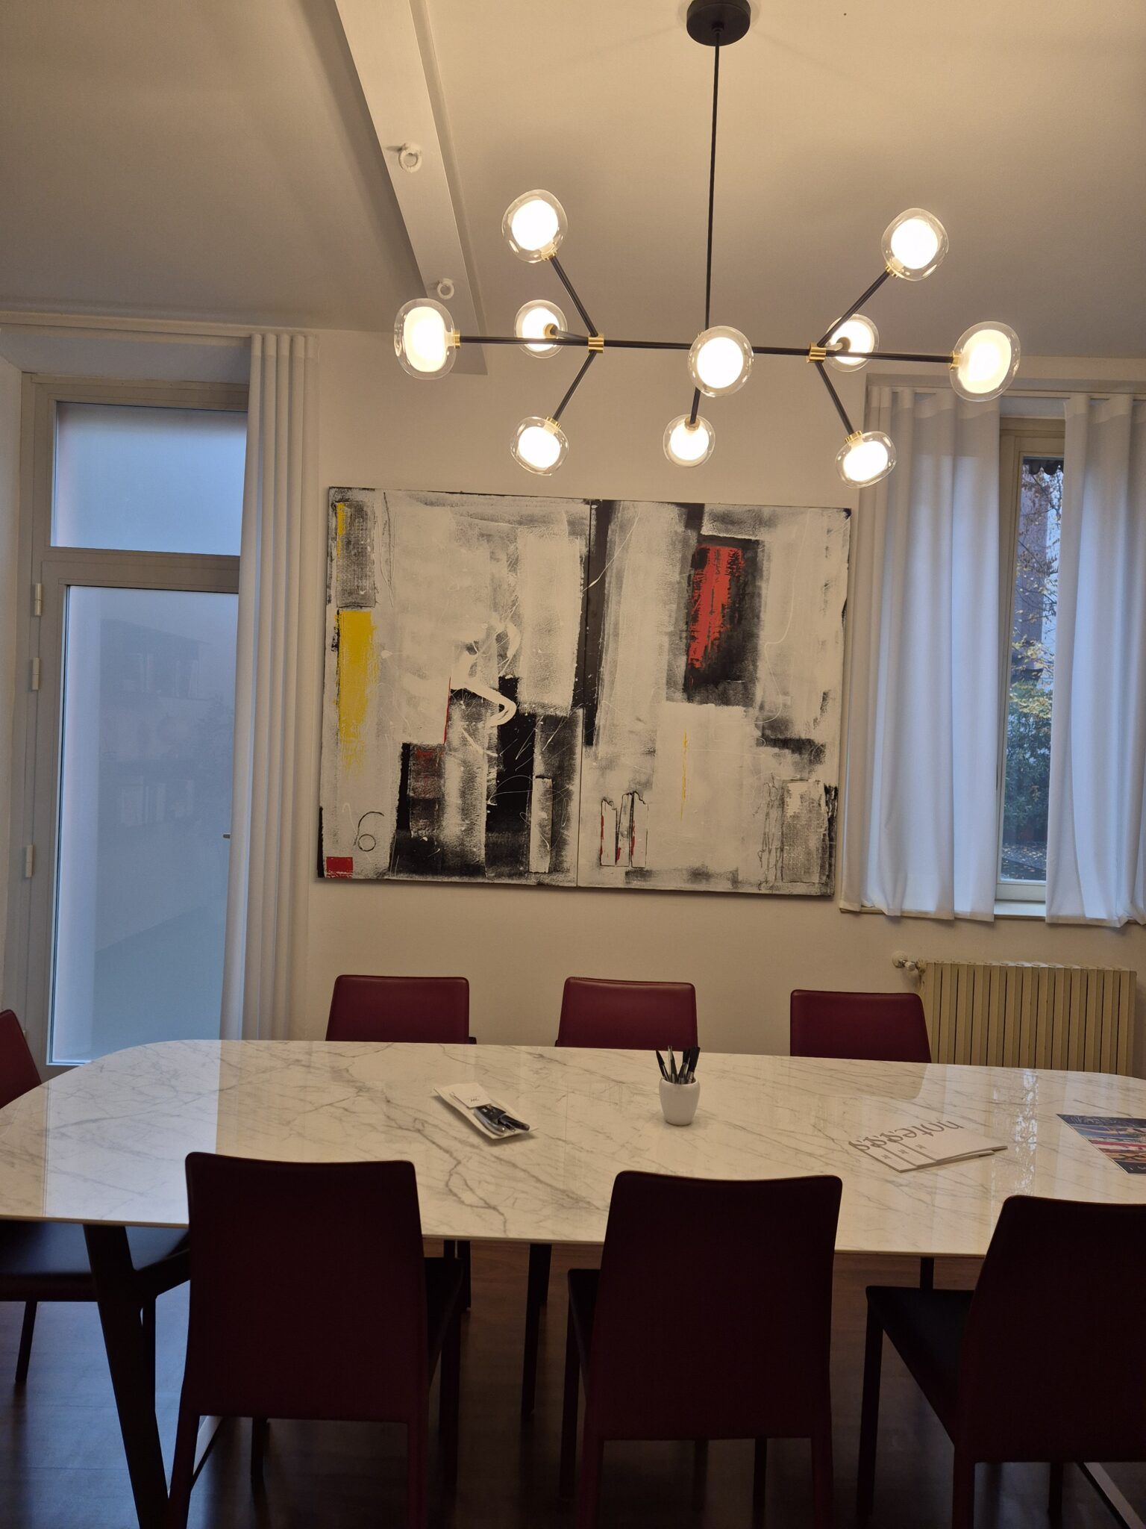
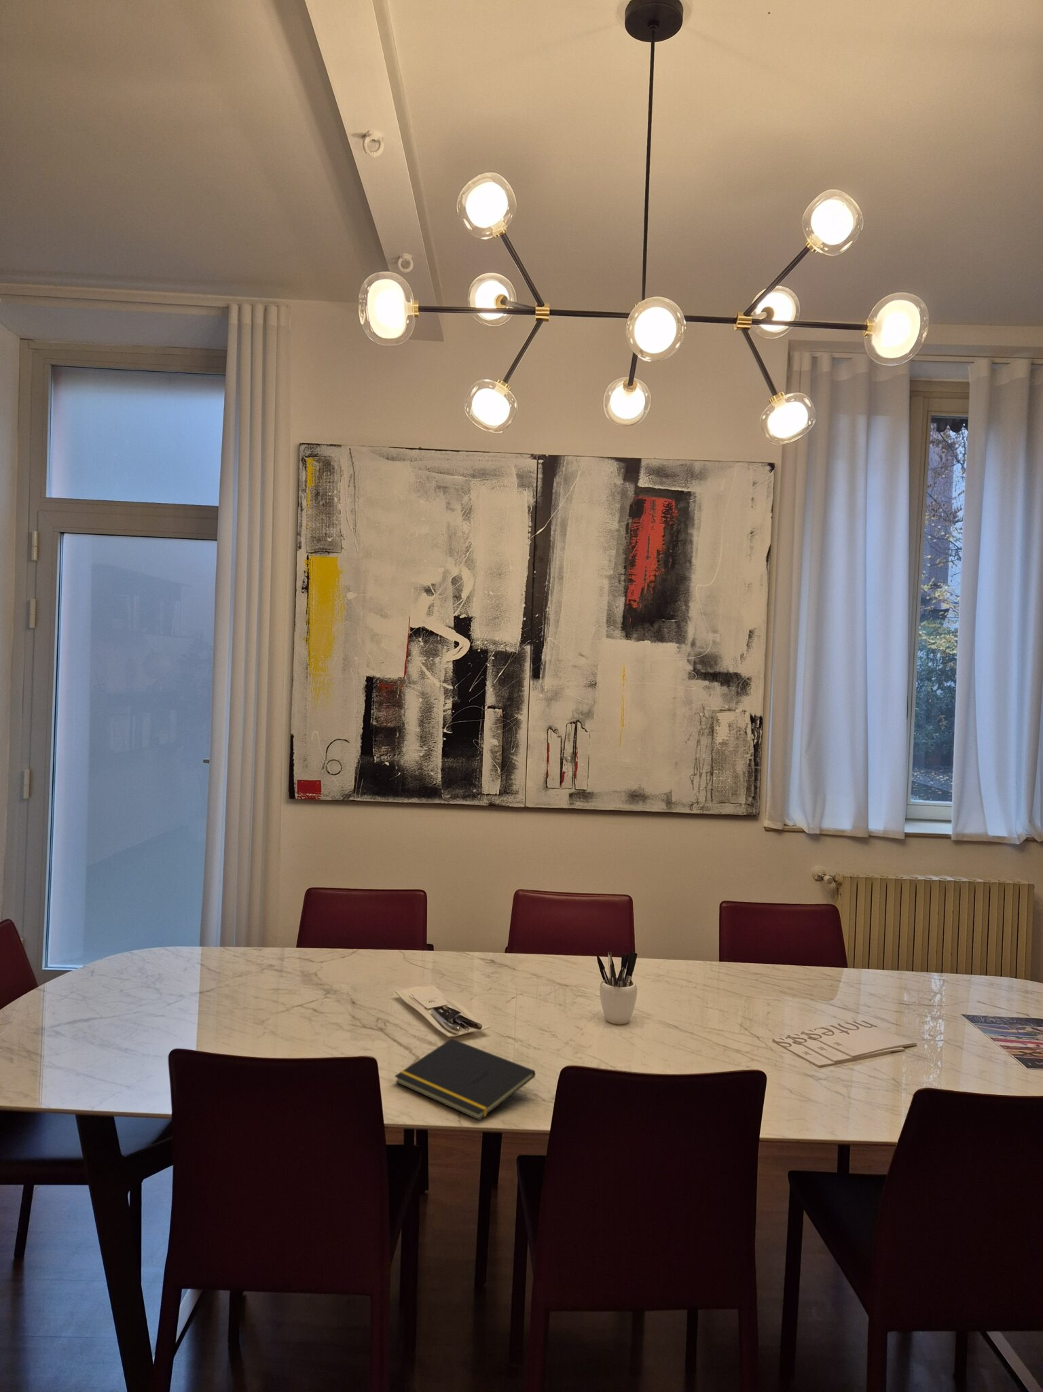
+ notepad [393,1038,536,1121]
